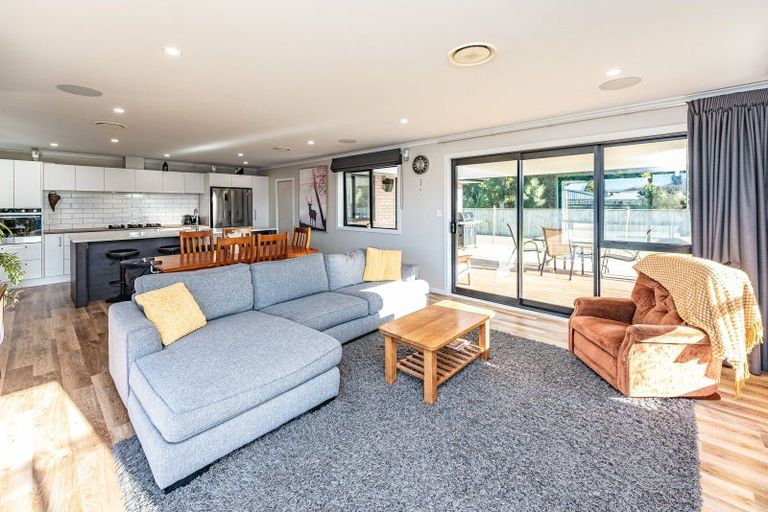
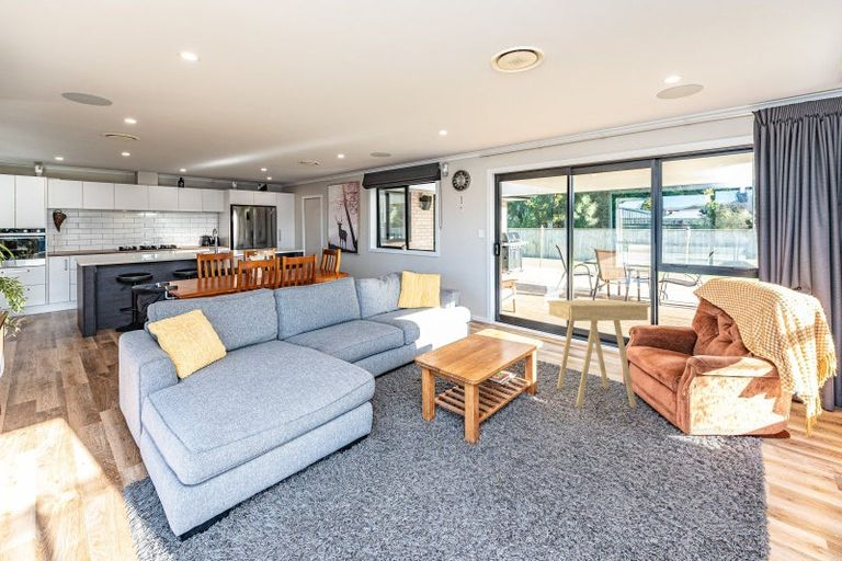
+ side table [546,299,651,409]
